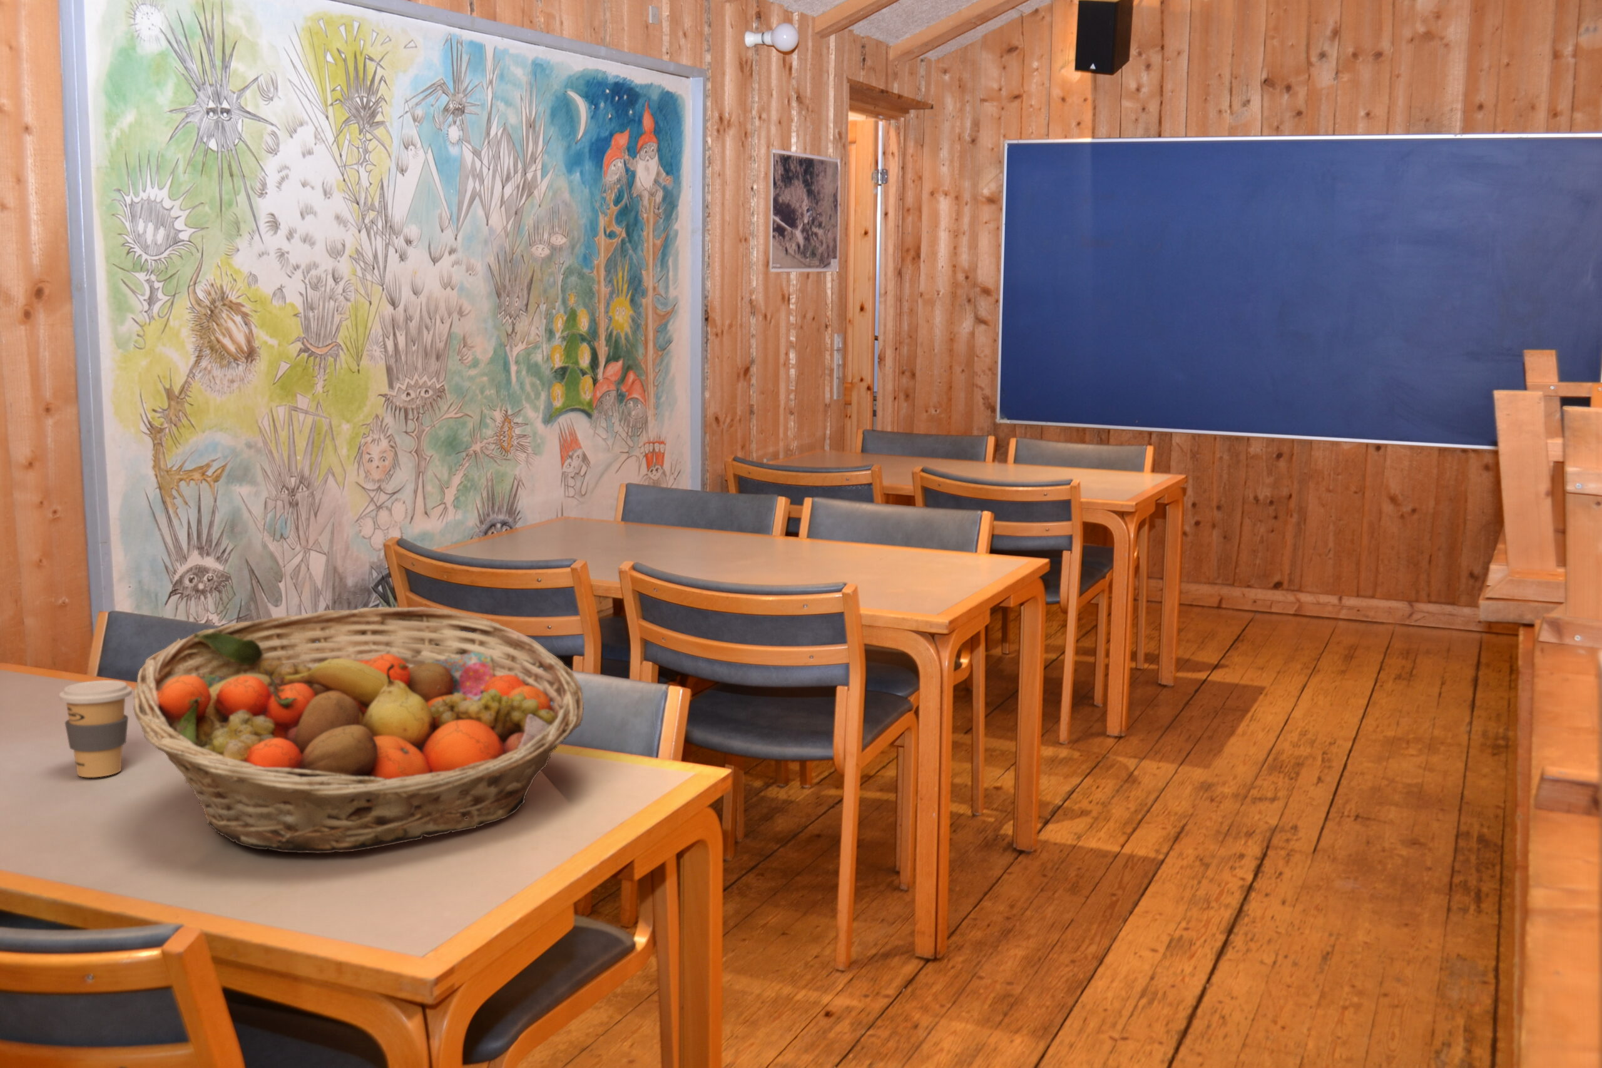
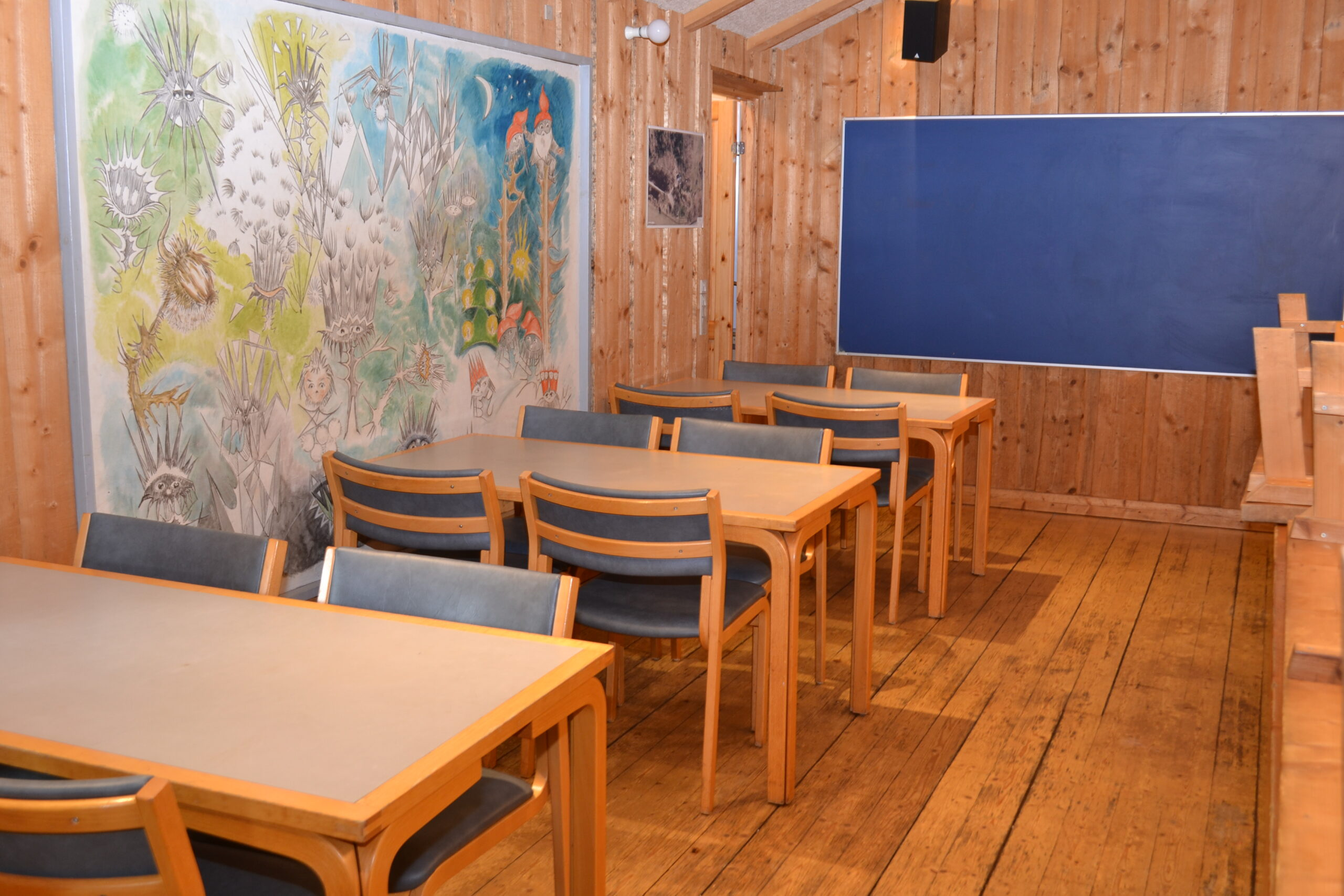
- coffee cup [58,679,132,777]
- fruit basket [132,607,584,853]
